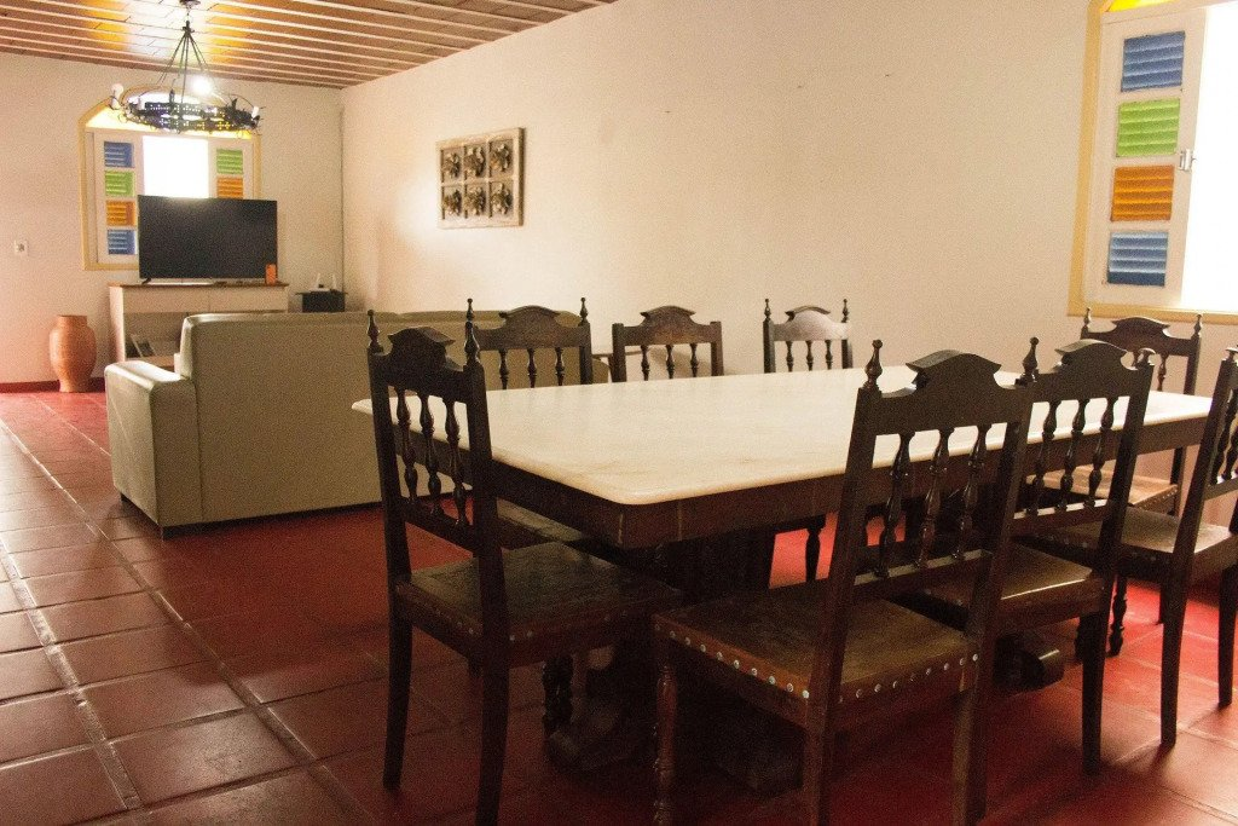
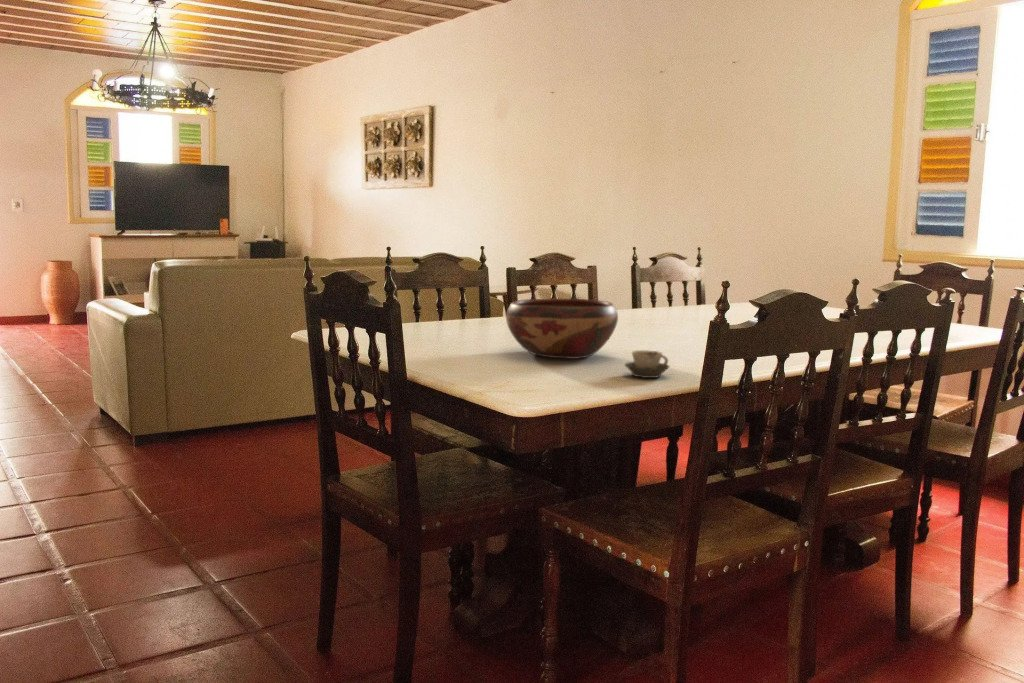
+ cup [623,349,671,379]
+ decorative bowl [505,298,619,360]
